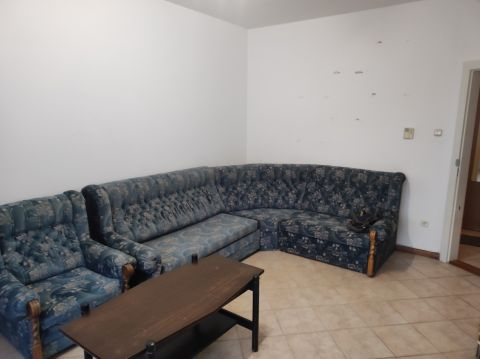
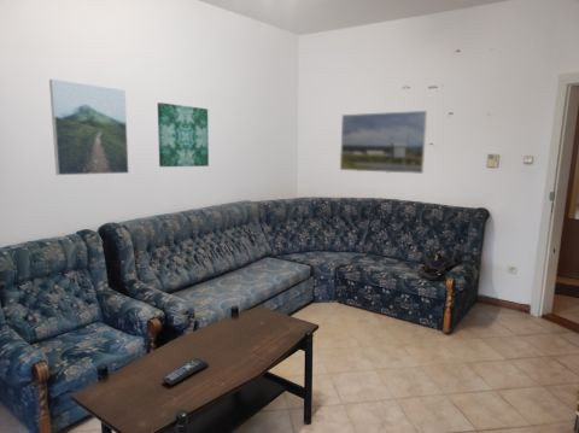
+ remote control [162,357,210,386]
+ wall art [157,101,210,168]
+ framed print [48,78,130,176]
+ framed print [339,110,428,175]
